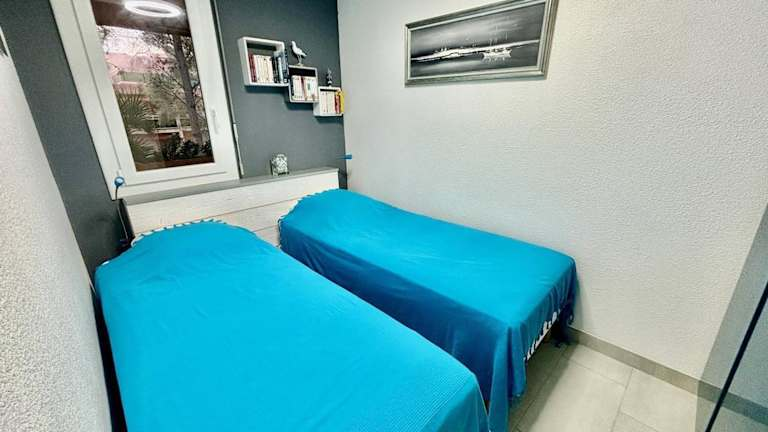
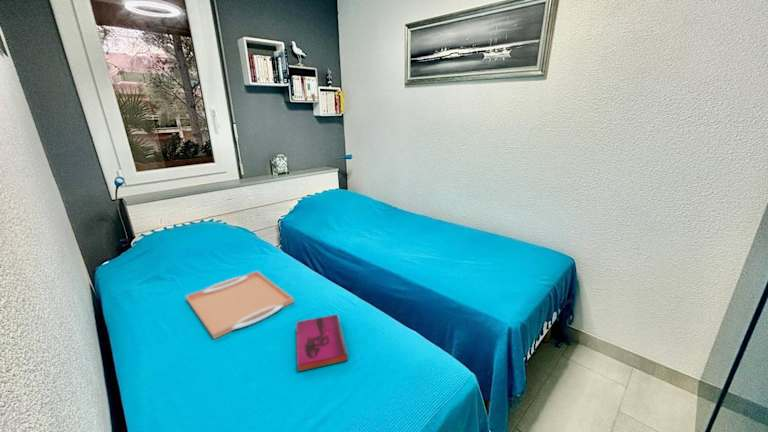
+ serving tray [185,270,295,340]
+ hardback book [295,313,349,373]
